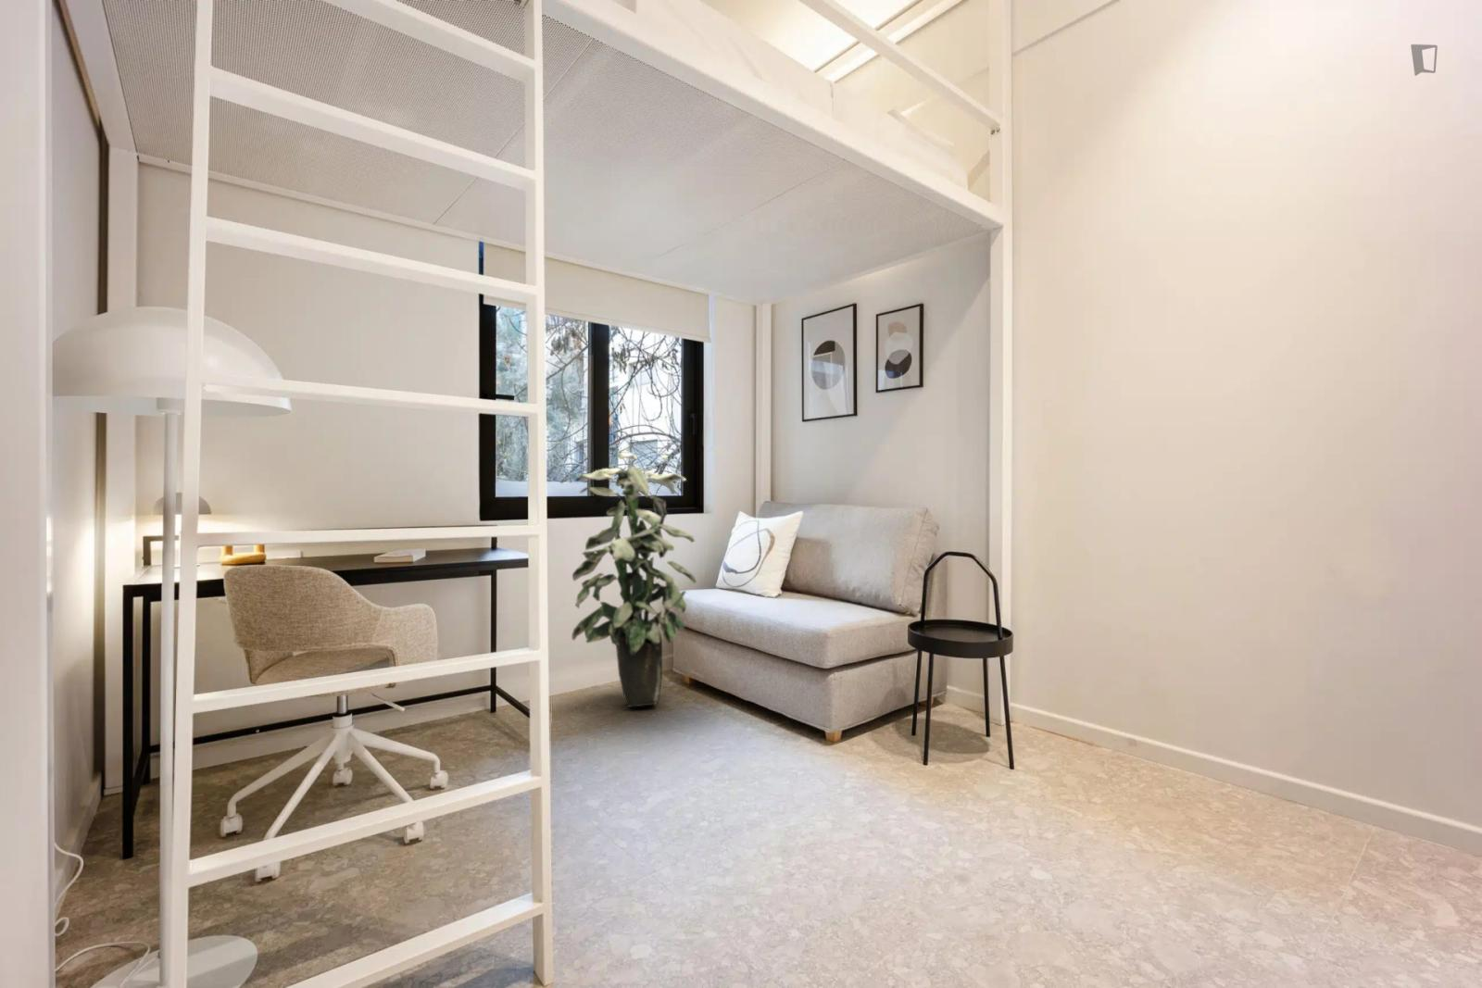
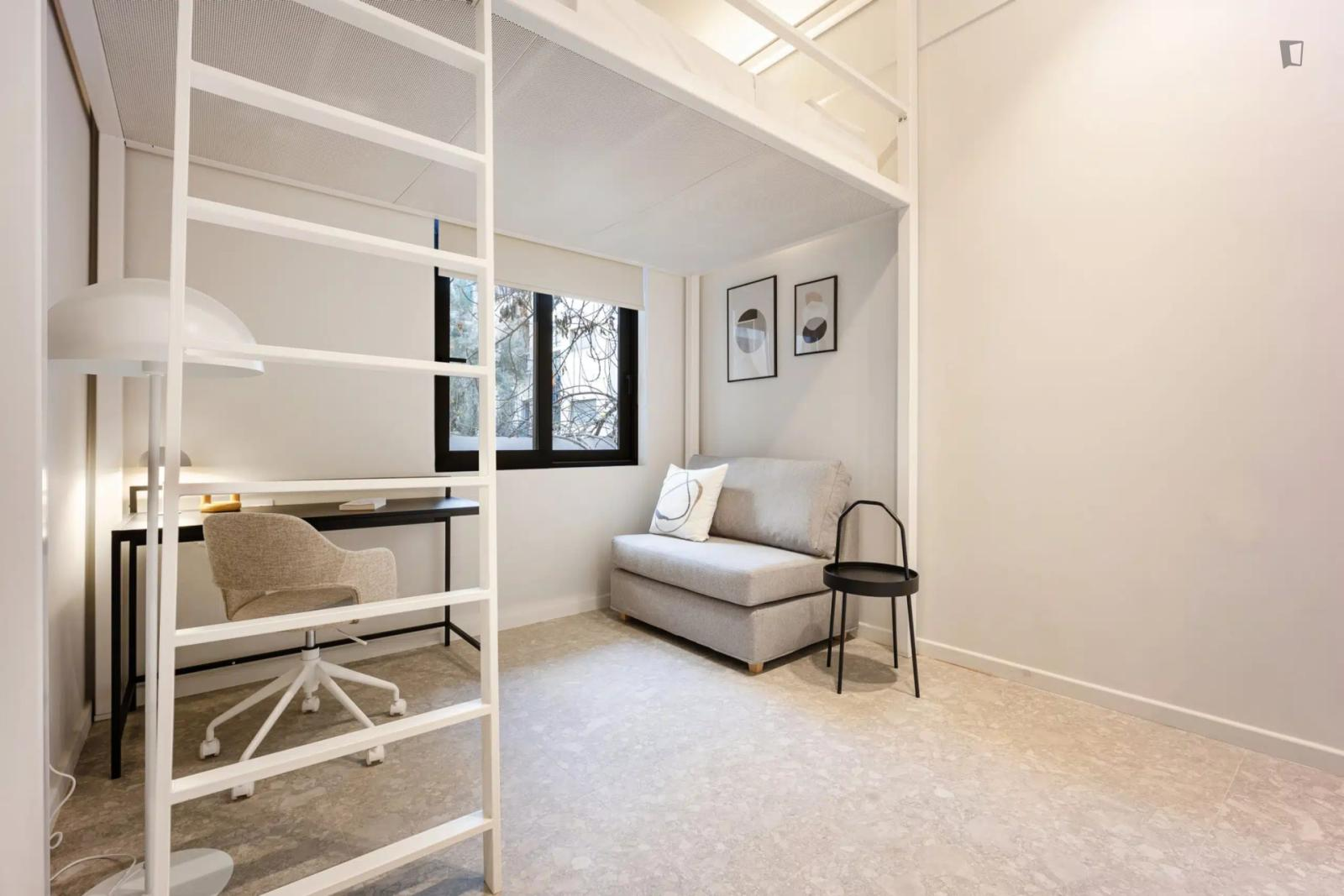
- indoor plant [571,452,698,708]
